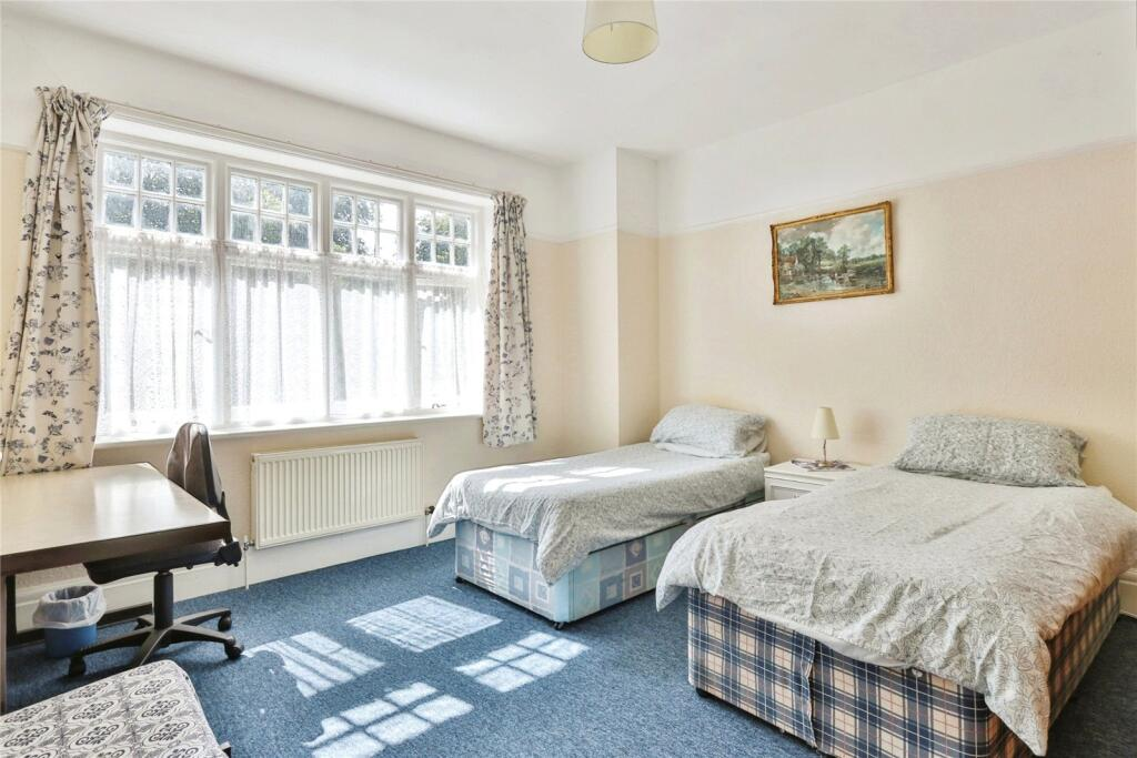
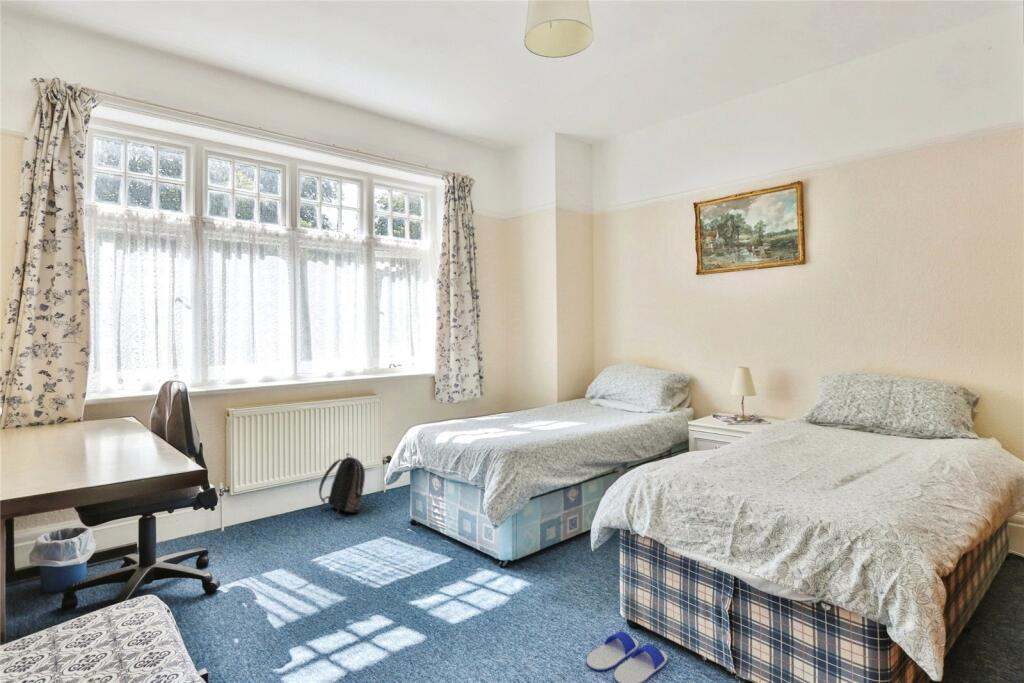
+ flip-flop [586,630,668,683]
+ backpack [318,452,366,519]
